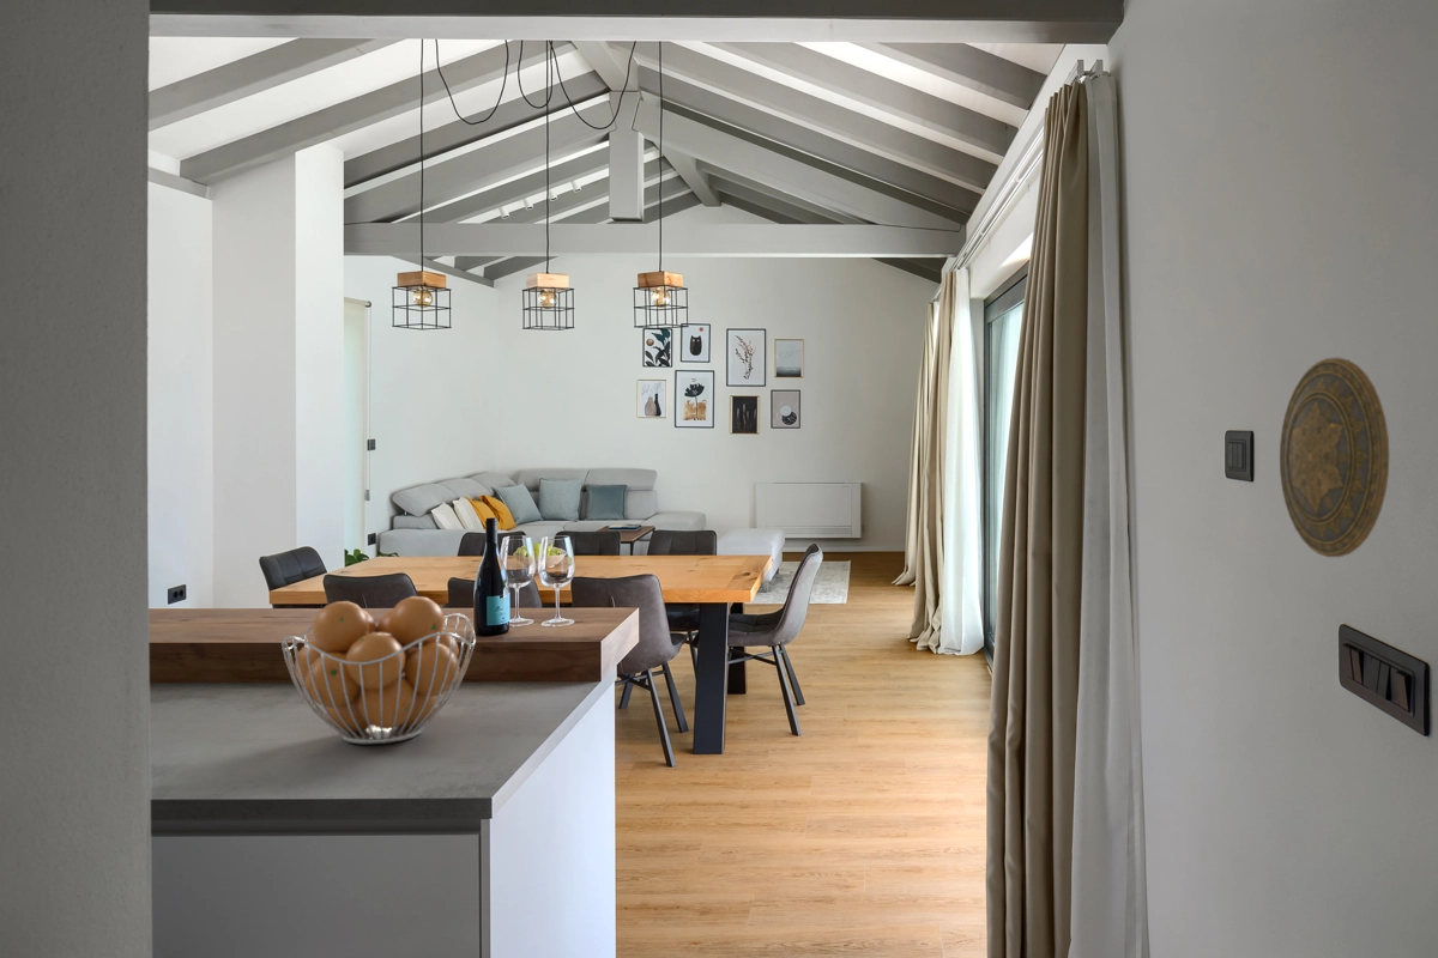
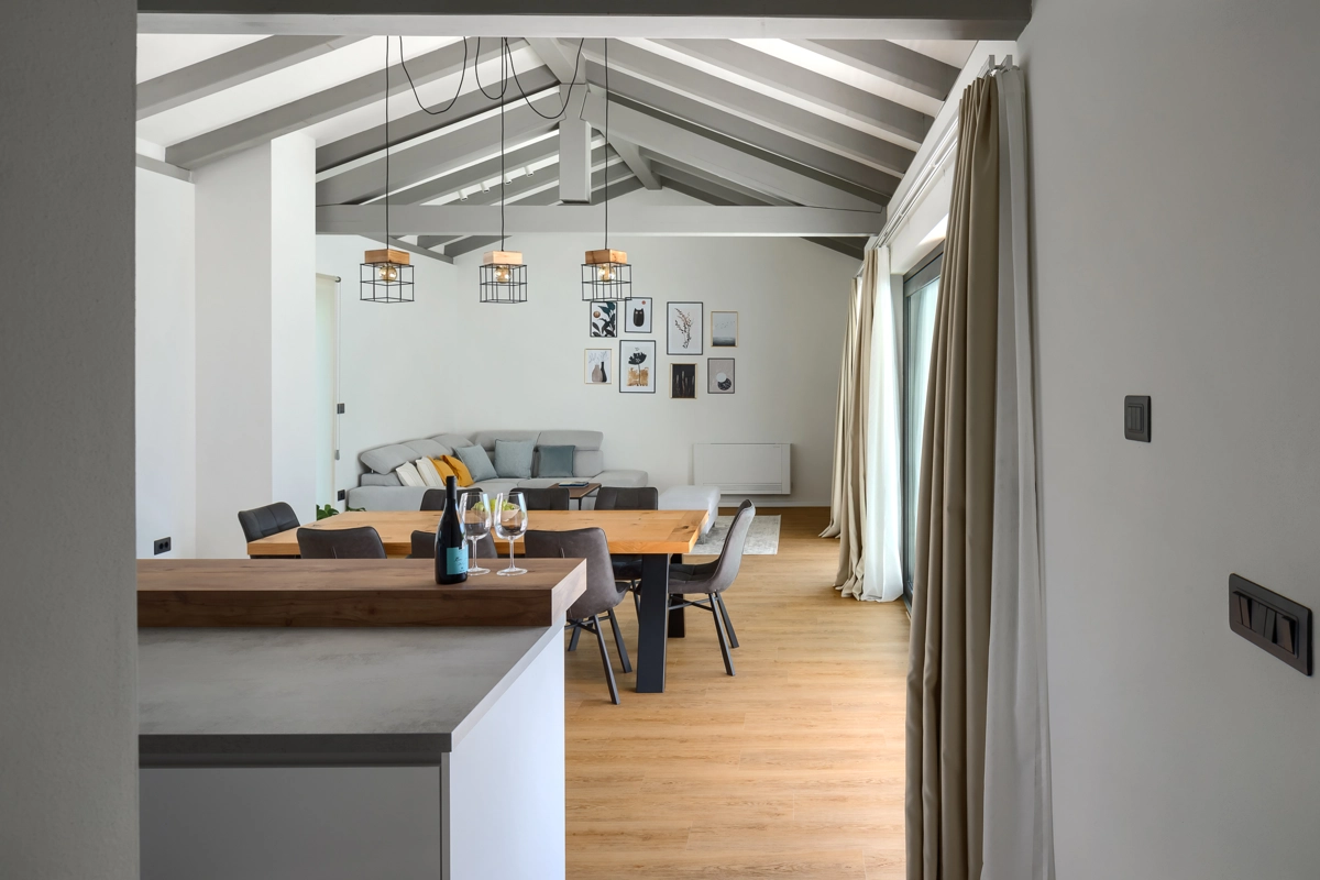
- decorative plate [1279,357,1390,558]
- fruit basket [280,595,477,745]
